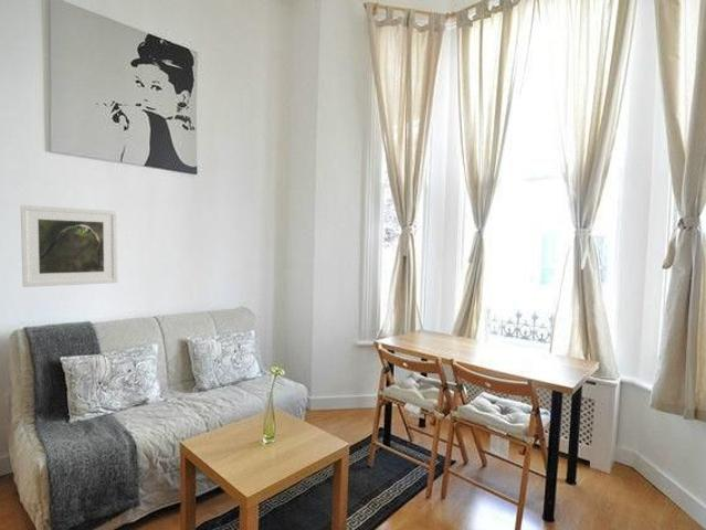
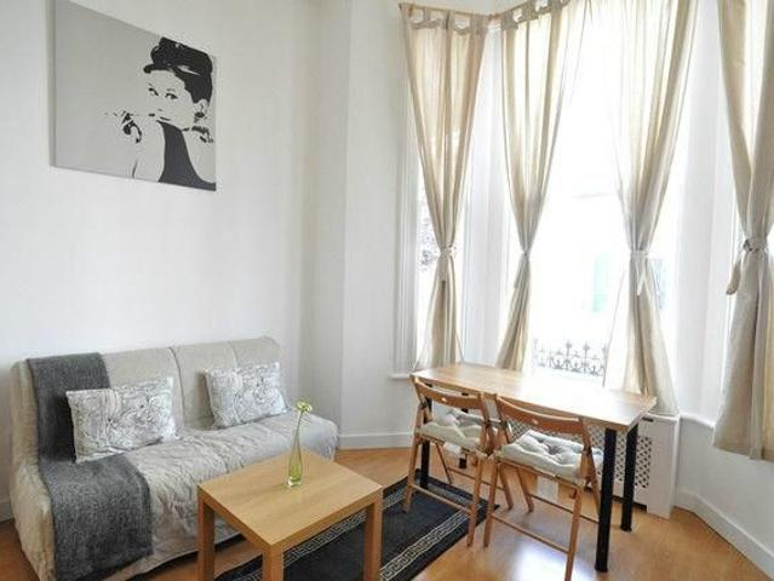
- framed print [20,204,118,288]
